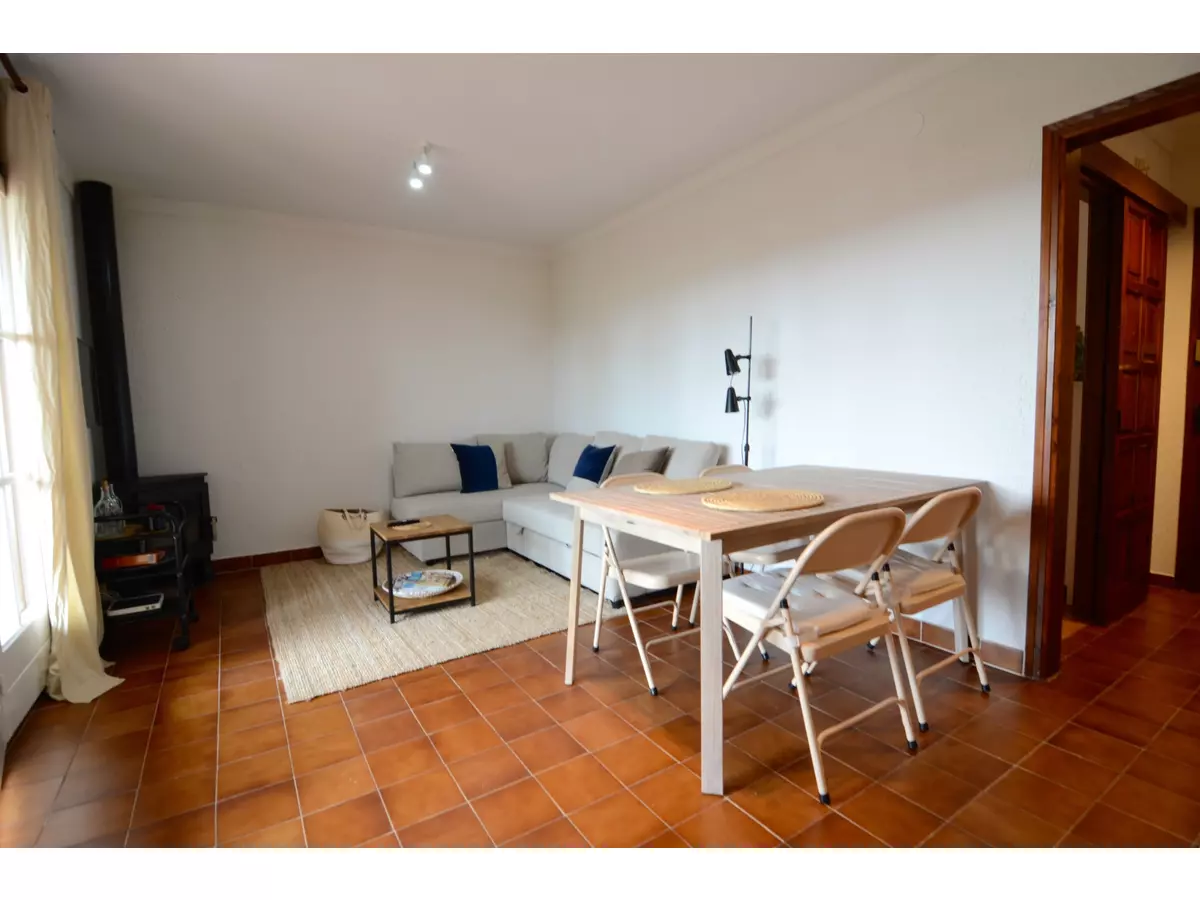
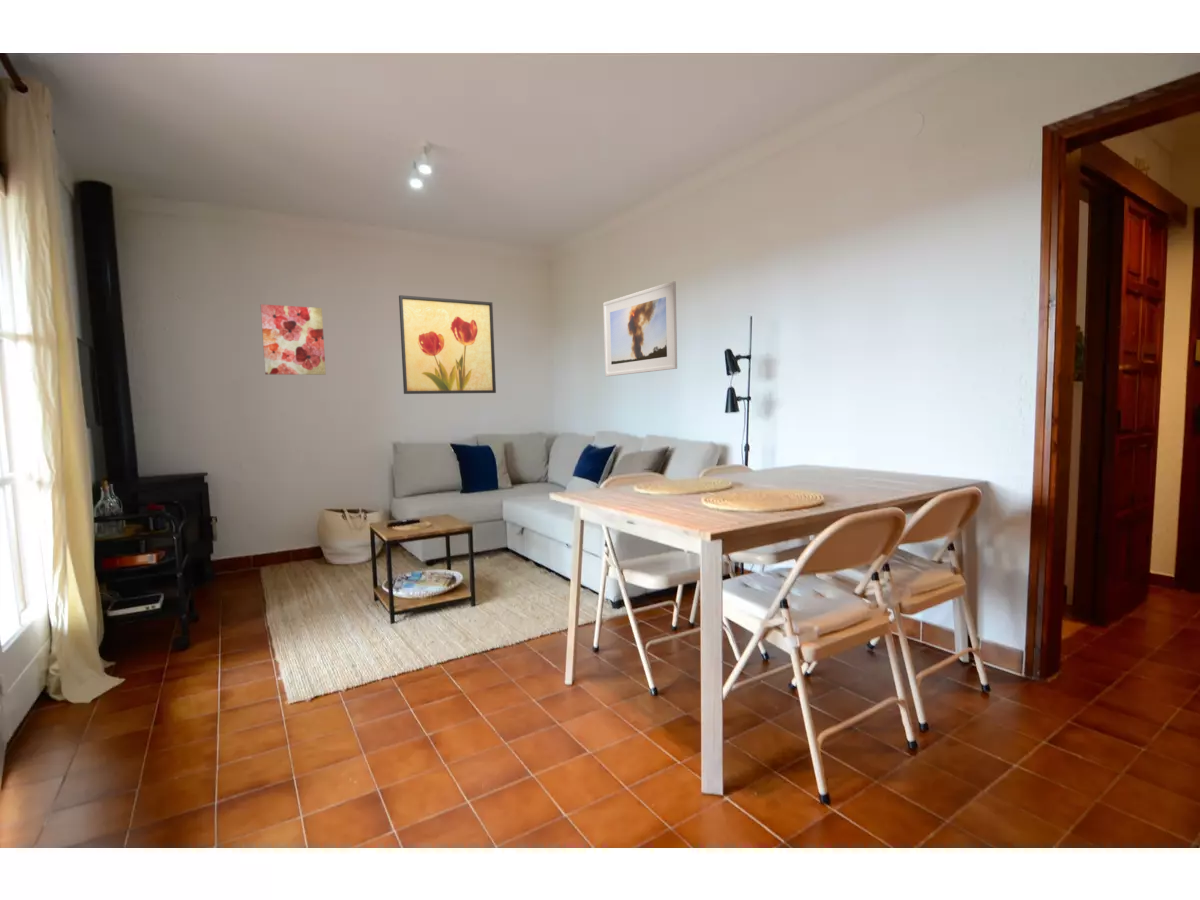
+ wall art [260,303,327,376]
+ wall art [398,294,497,395]
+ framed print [602,280,678,377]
